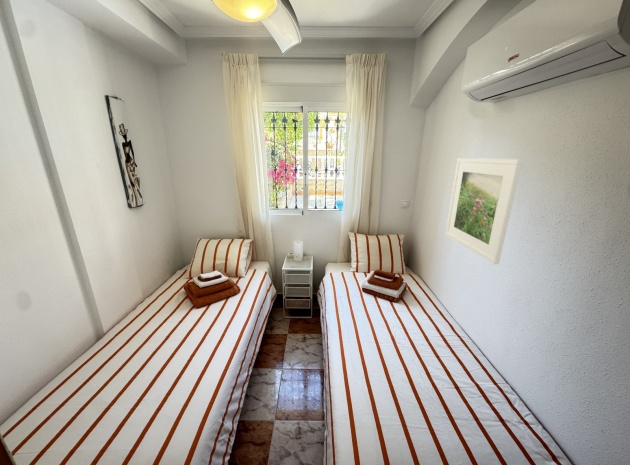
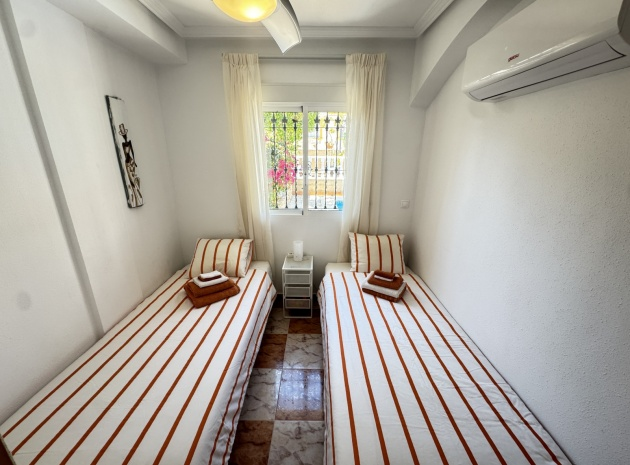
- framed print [445,157,523,265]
